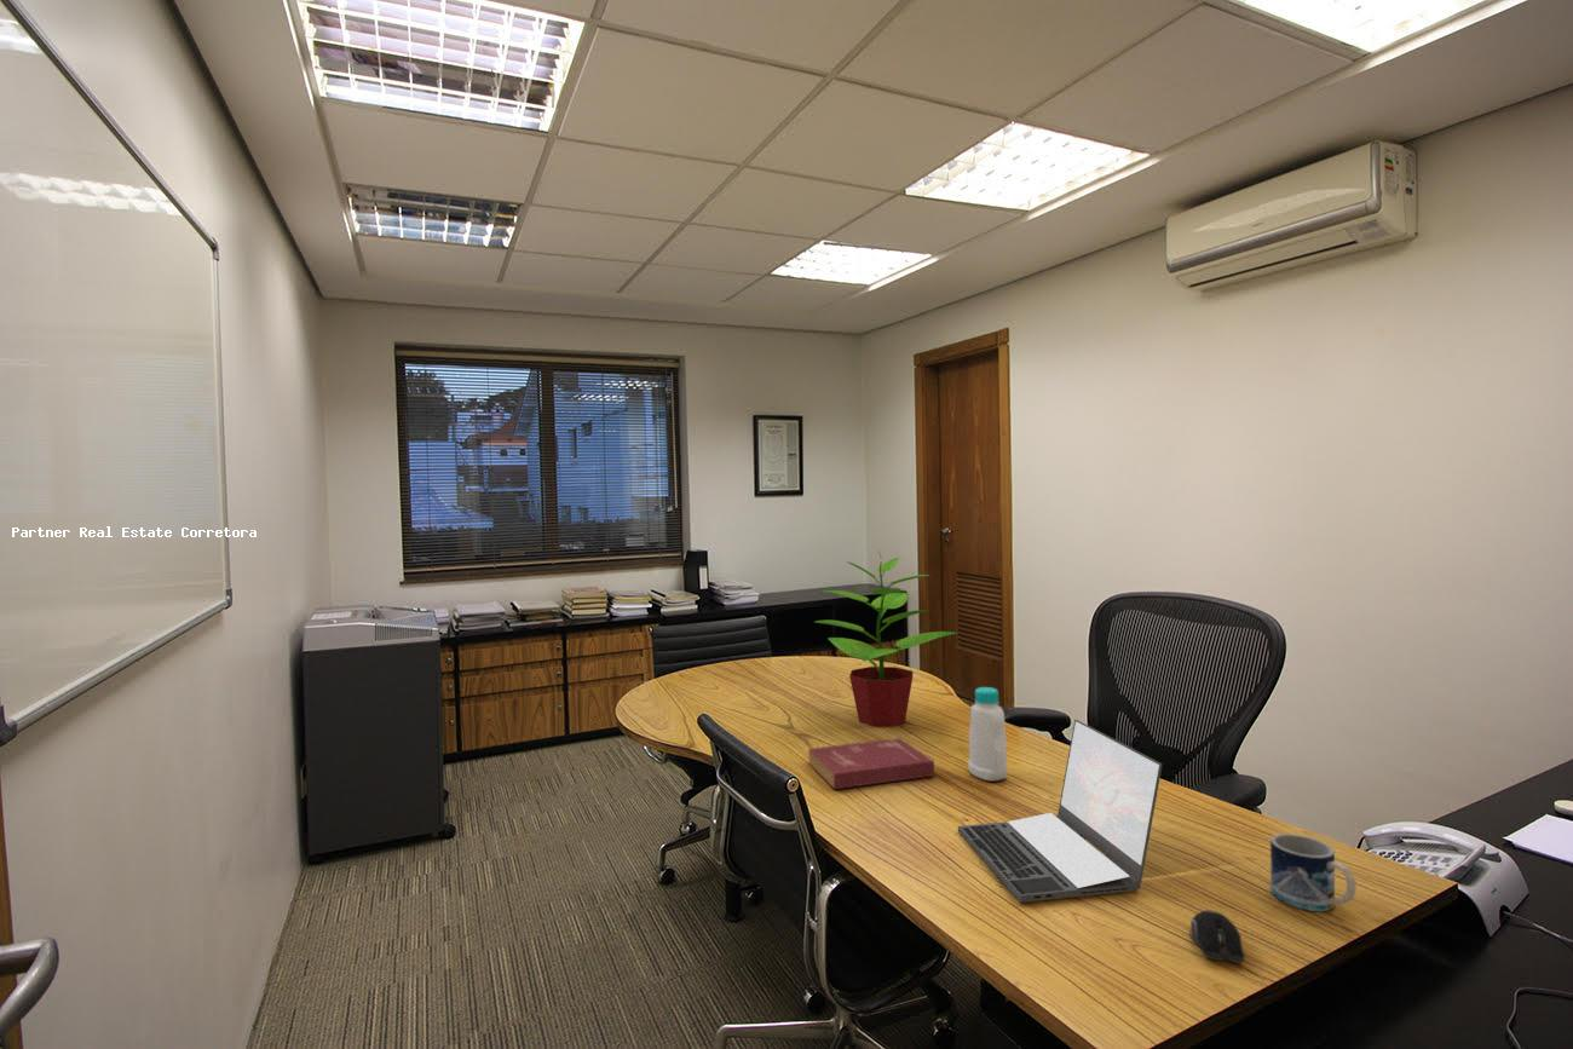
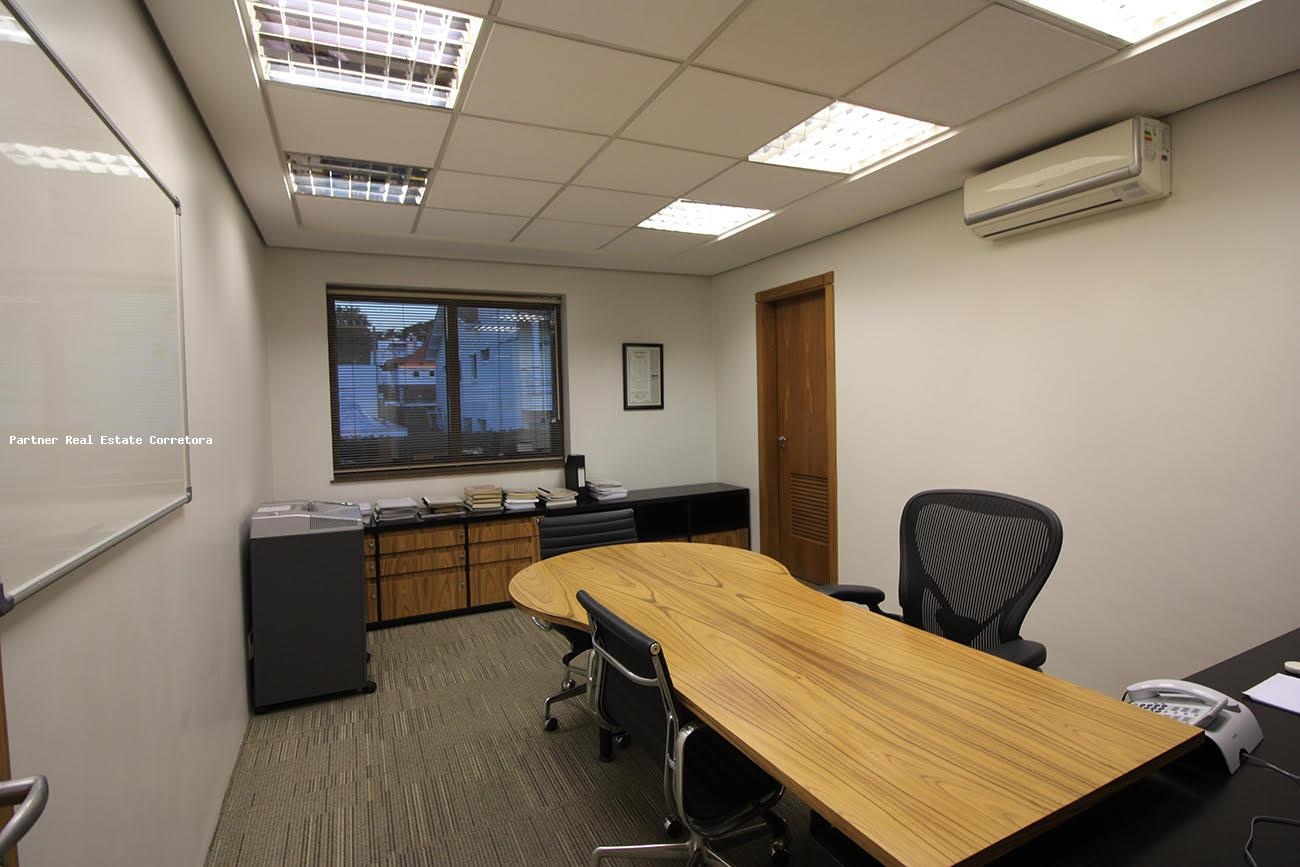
- mug [1269,832,1358,912]
- laptop [957,719,1163,904]
- computer mouse [1189,909,1245,964]
- bottle [967,686,1009,782]
- book [807,737,935,790]
- potted plant [814,551,958,728]
